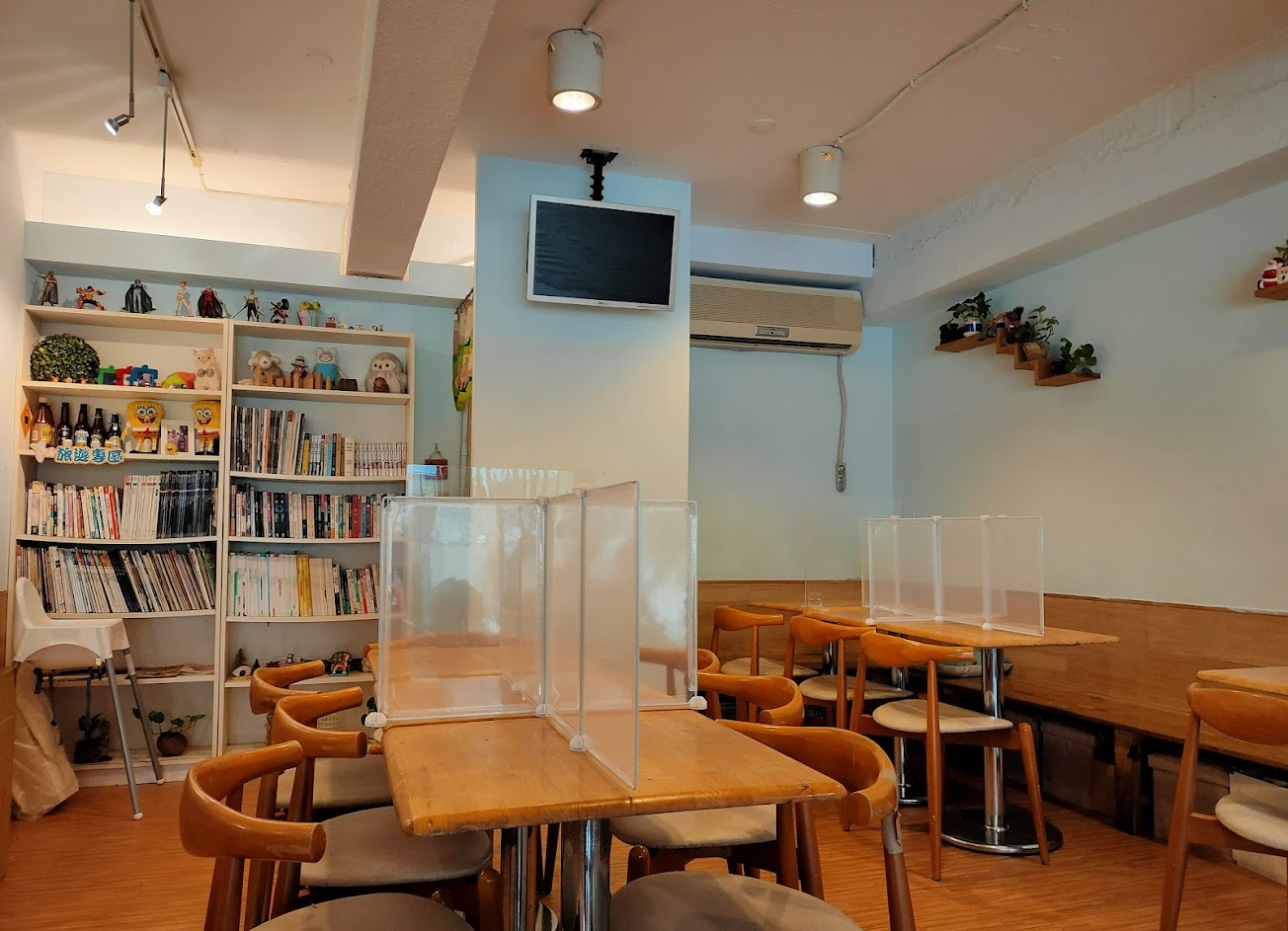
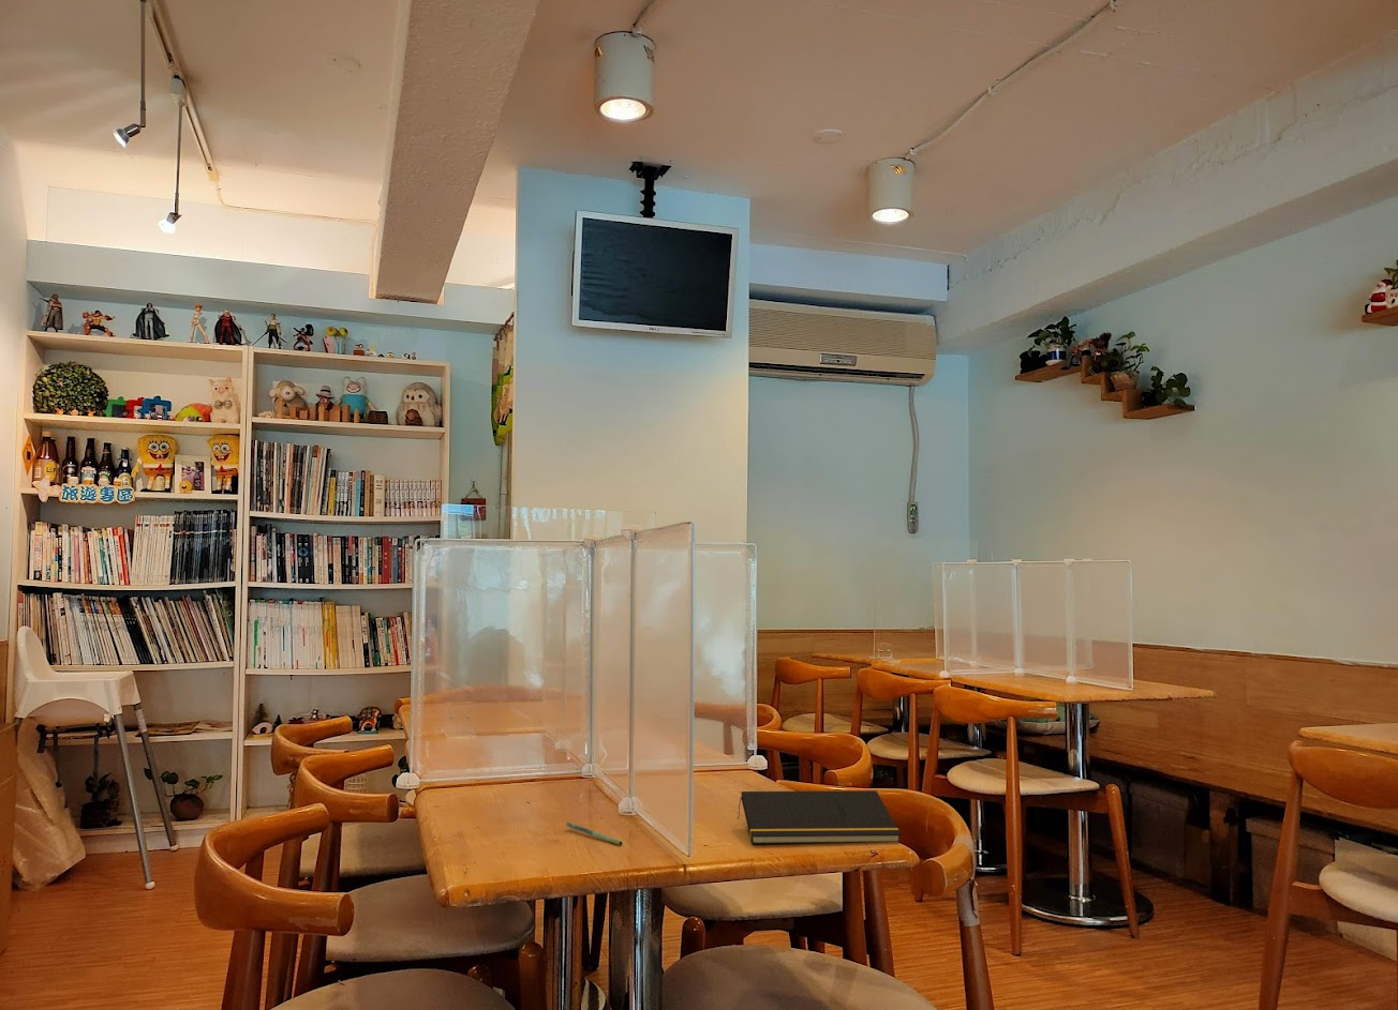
+ pen [565,821,624,847]
+ notepad [737,790,902,845]
